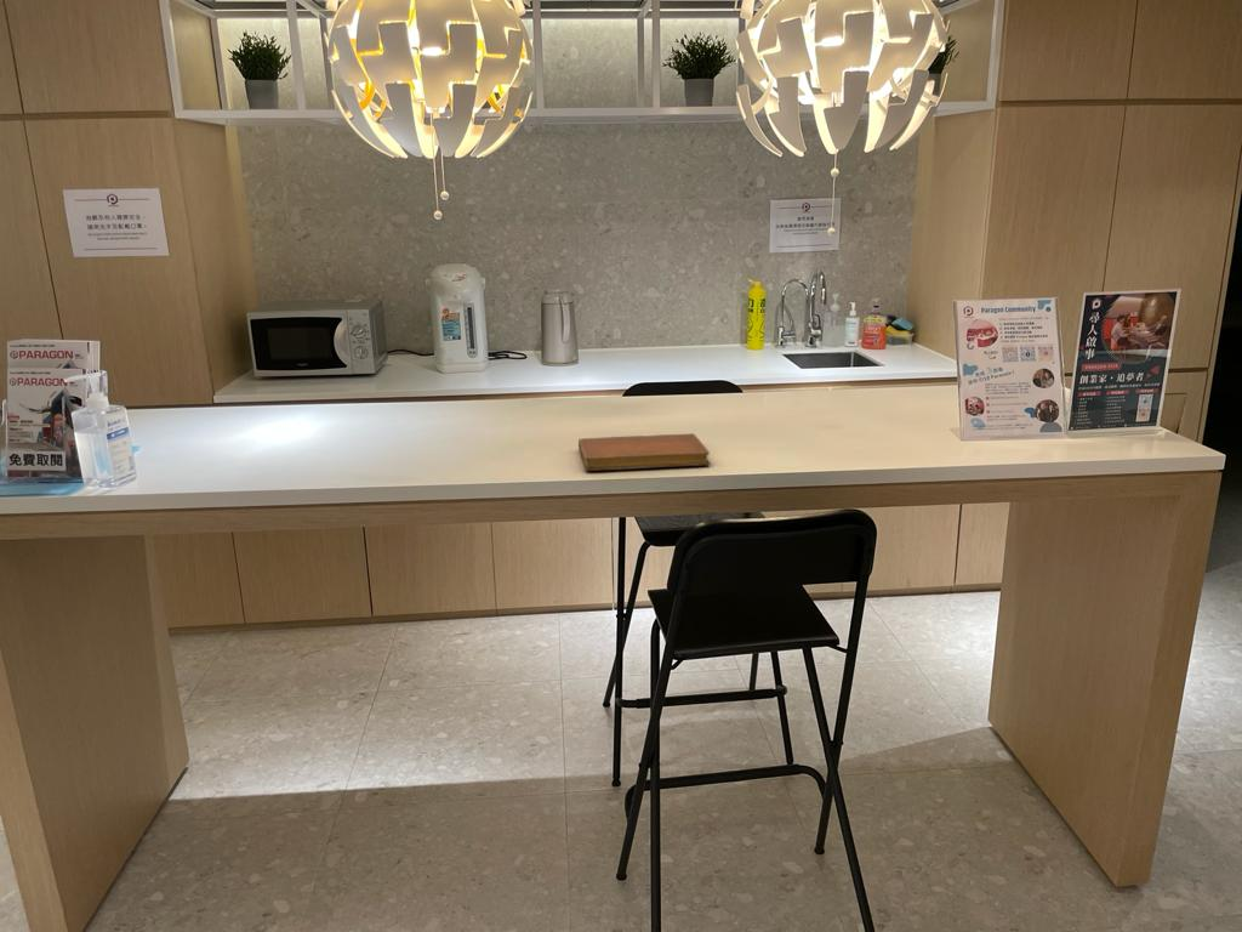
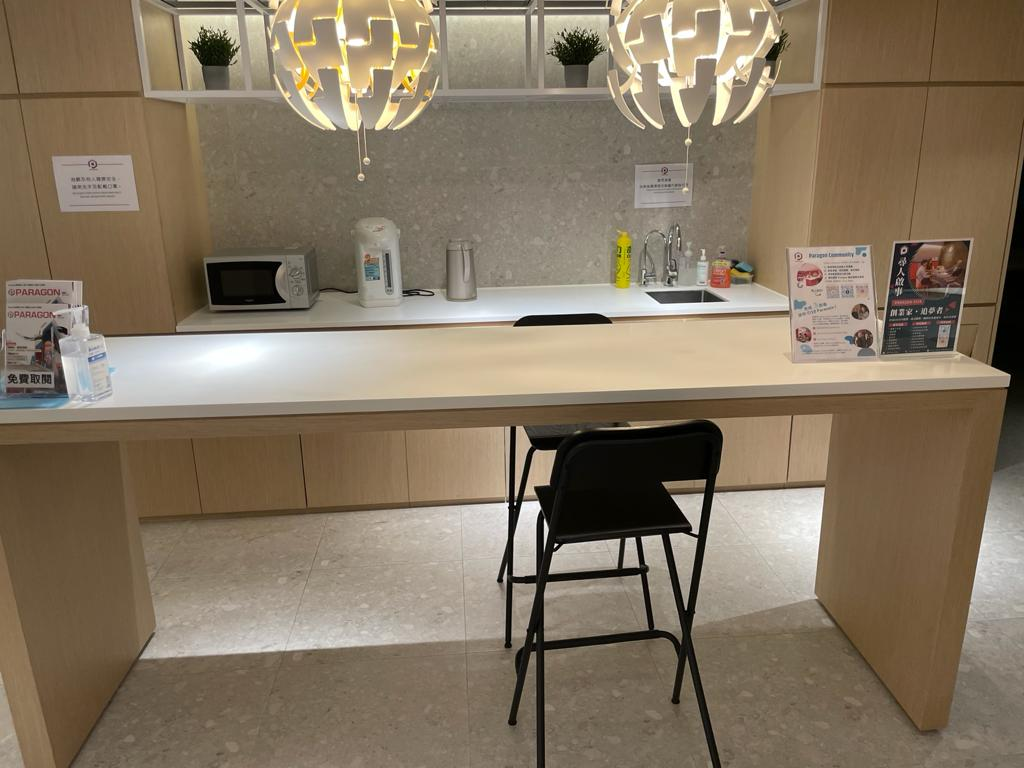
- notebook [577,432,711,472]
